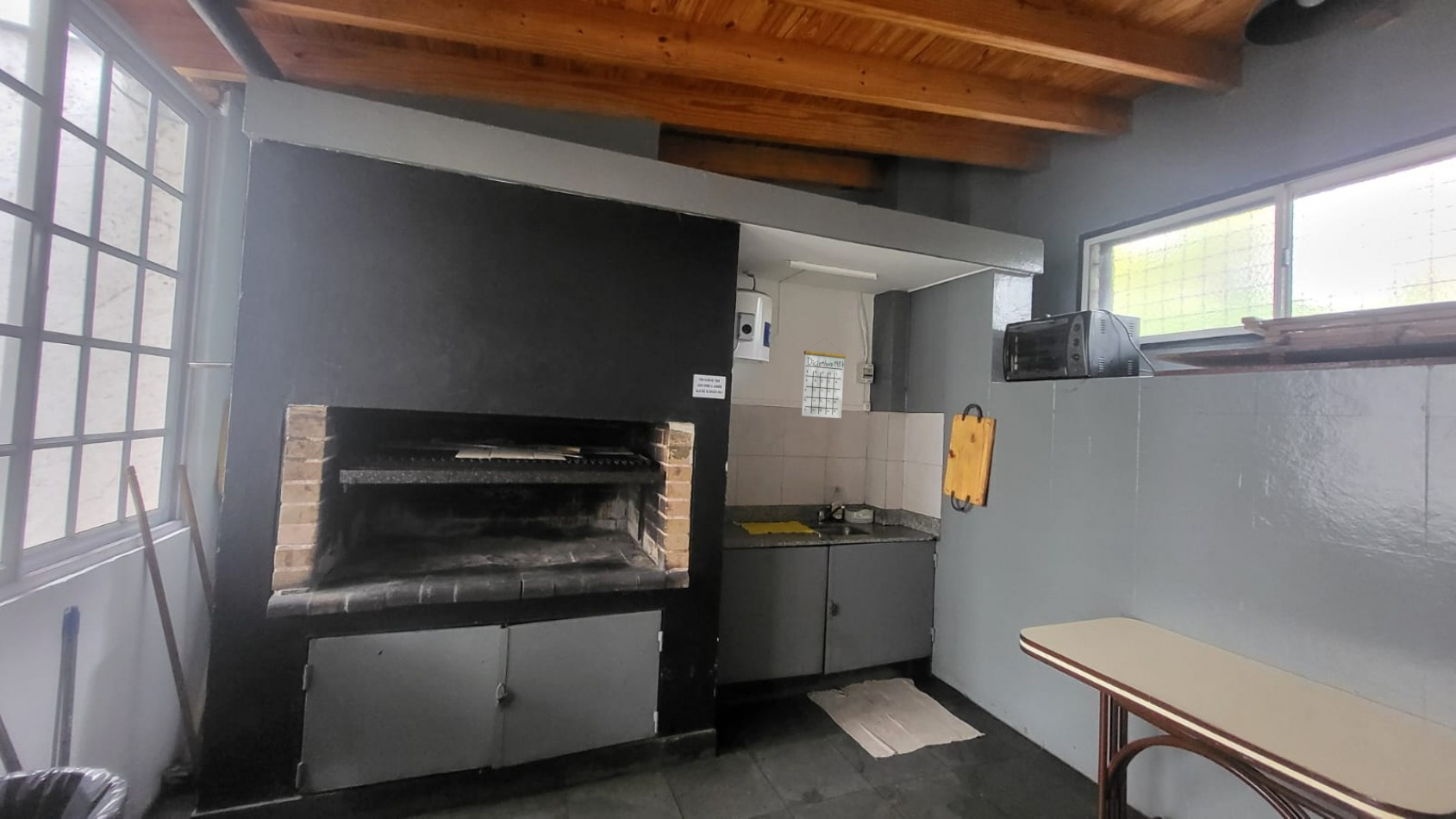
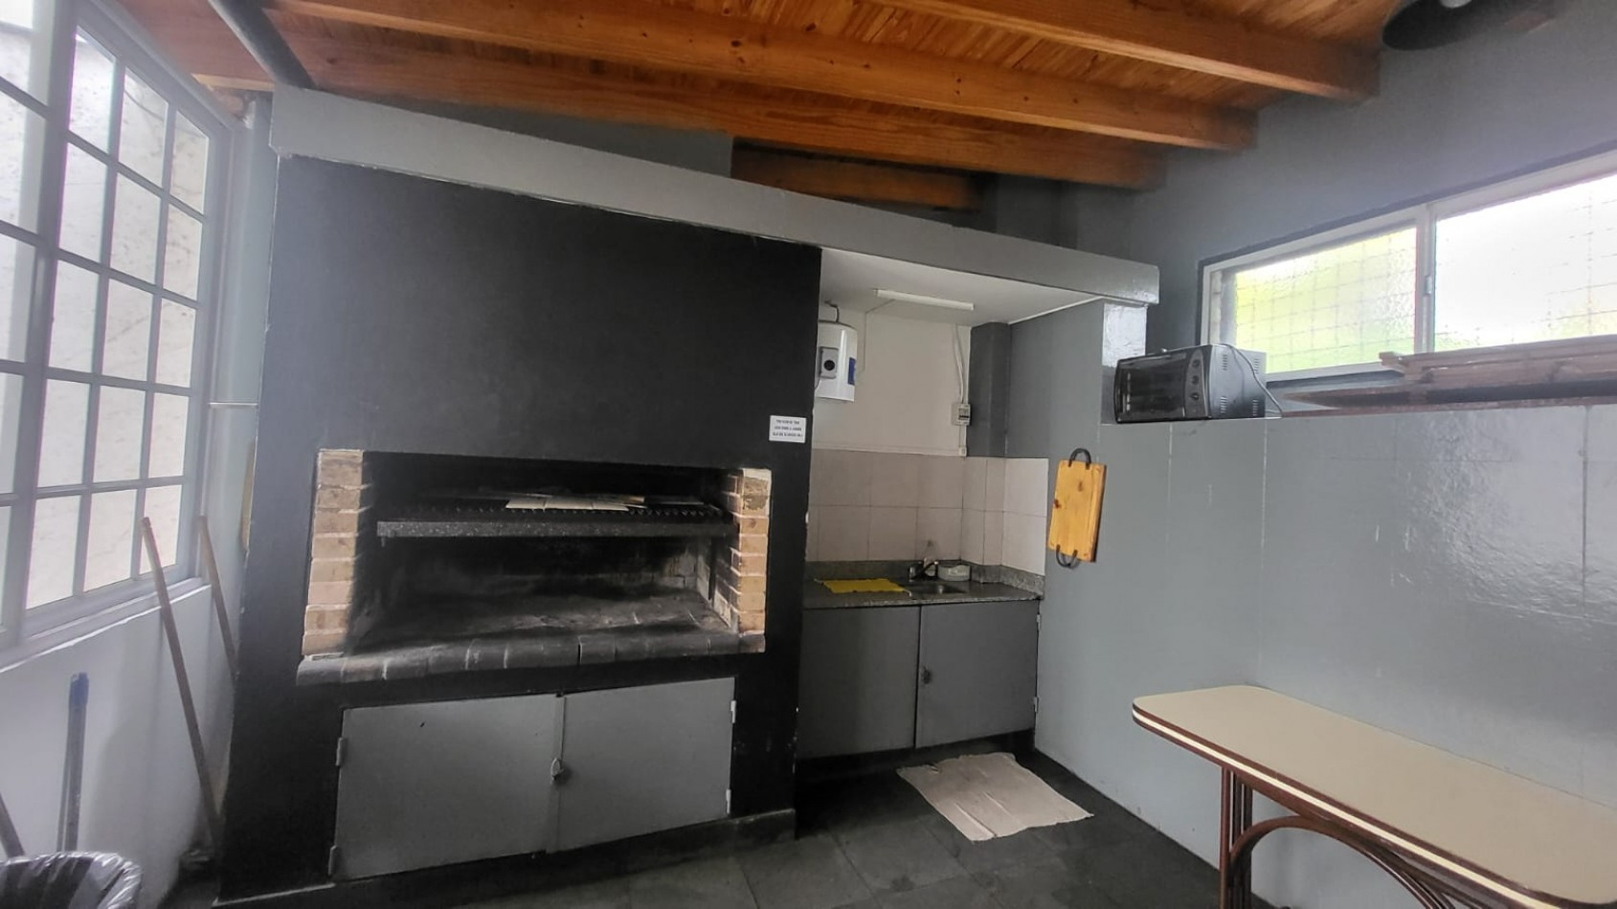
- calendar [801,337,847,419]
